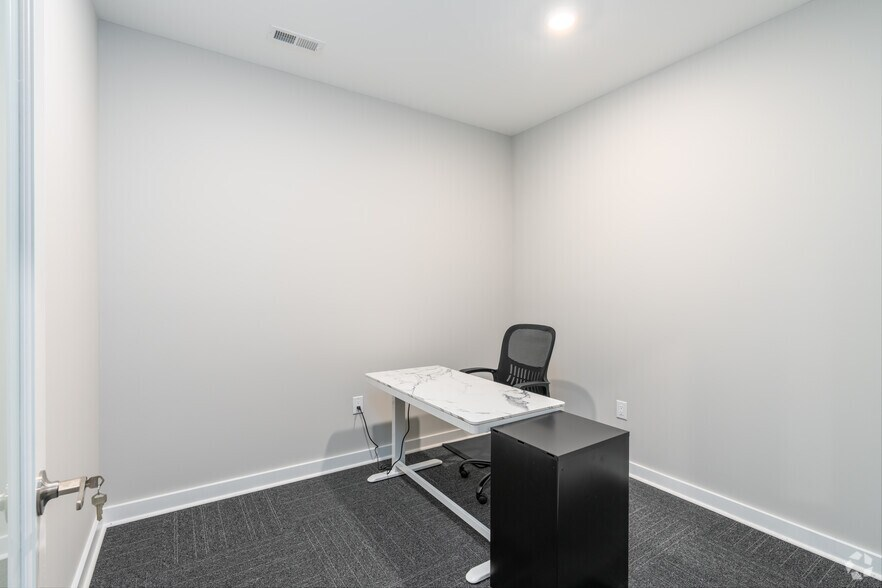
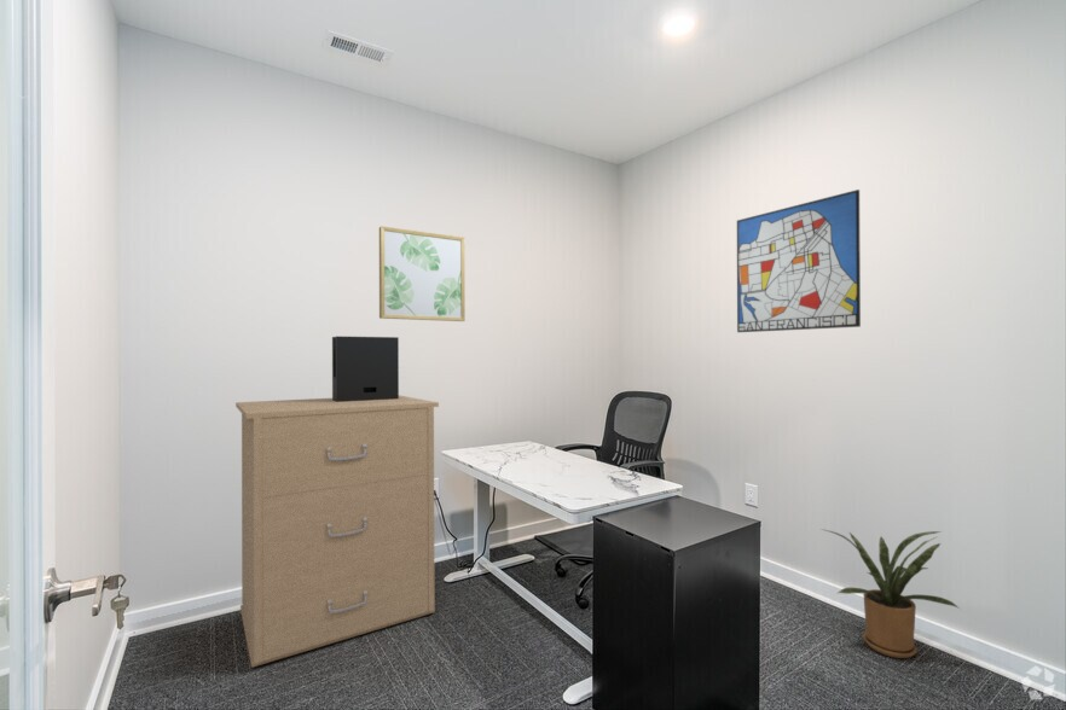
+ filing cabinet [234,394,440,669]
+ file holder [331,336,400,402]
+ wall art [378,226,467,322]
+ wall art [736,188,862,333]
+ house plant [819,528,962,659]
